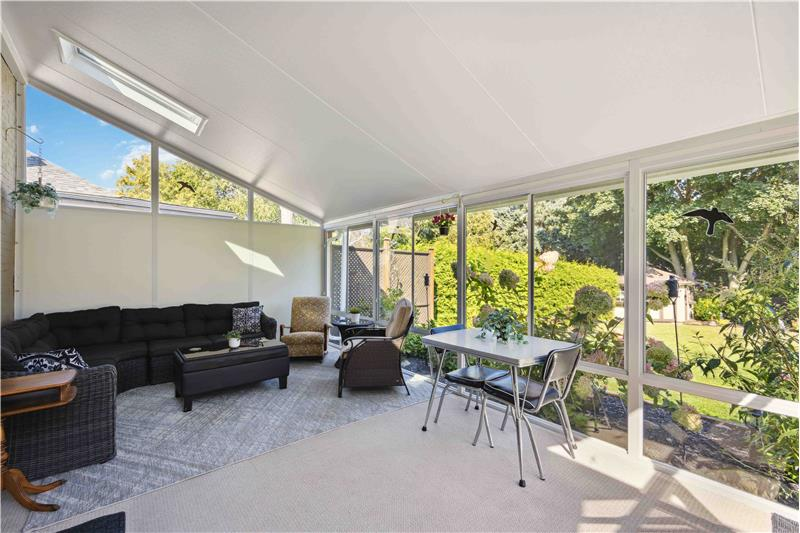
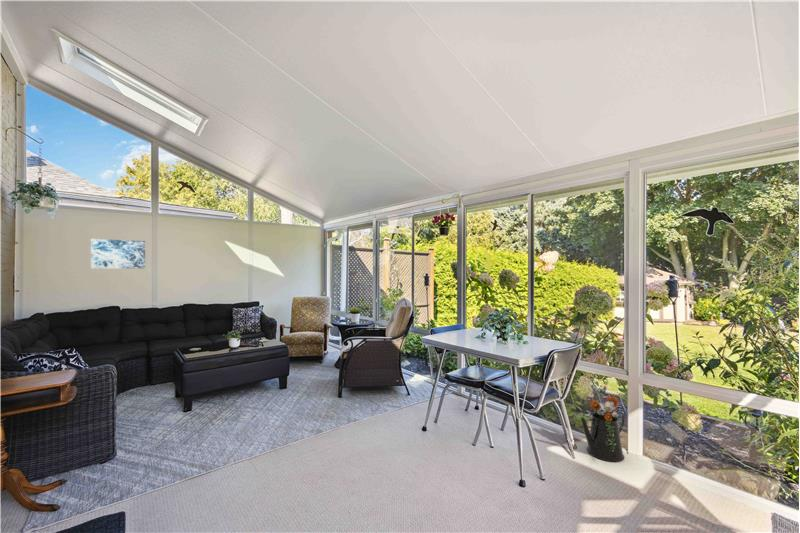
+ wall art [90,238,146,269]
+ watering can [580,395,625,463]
